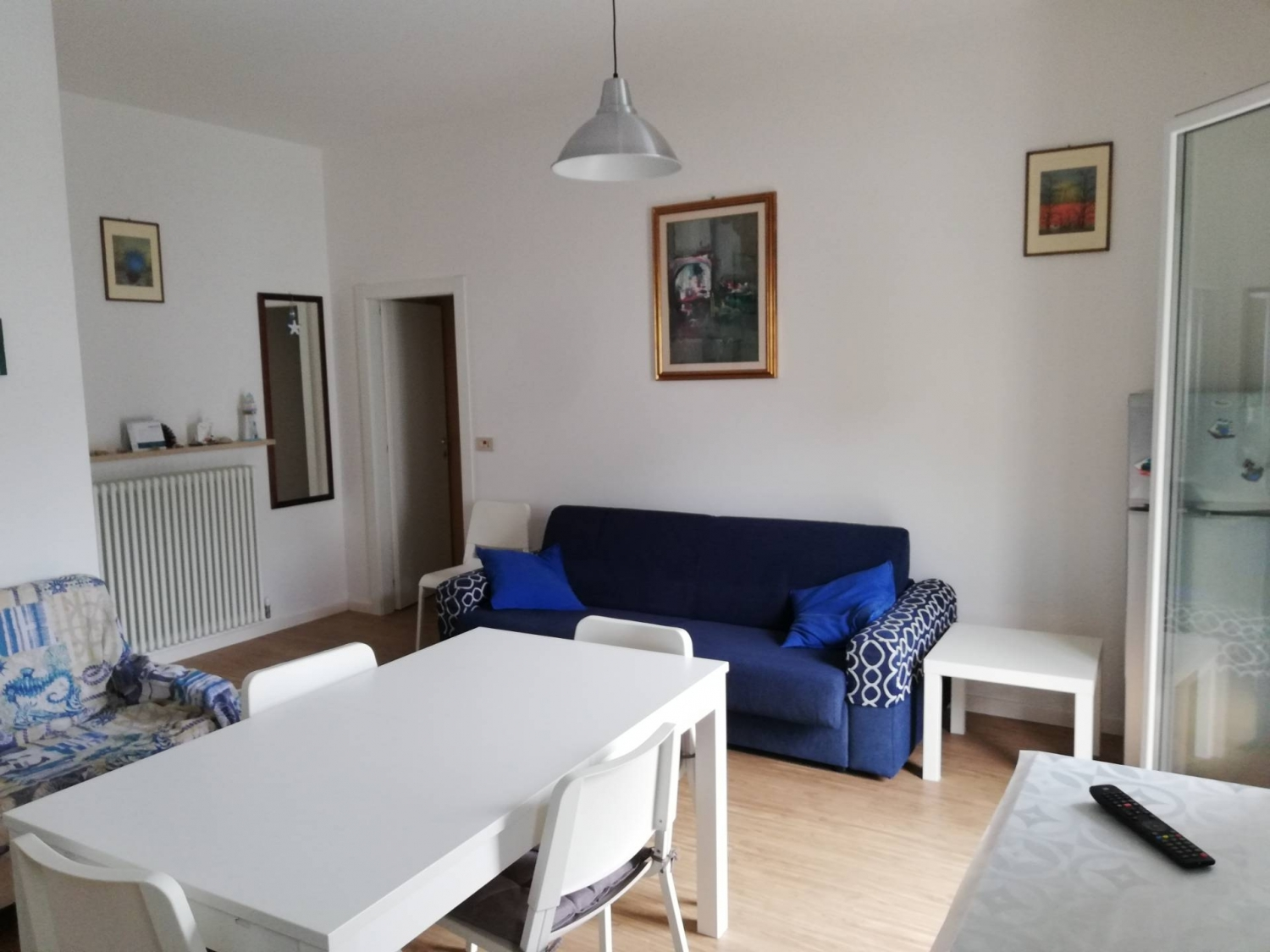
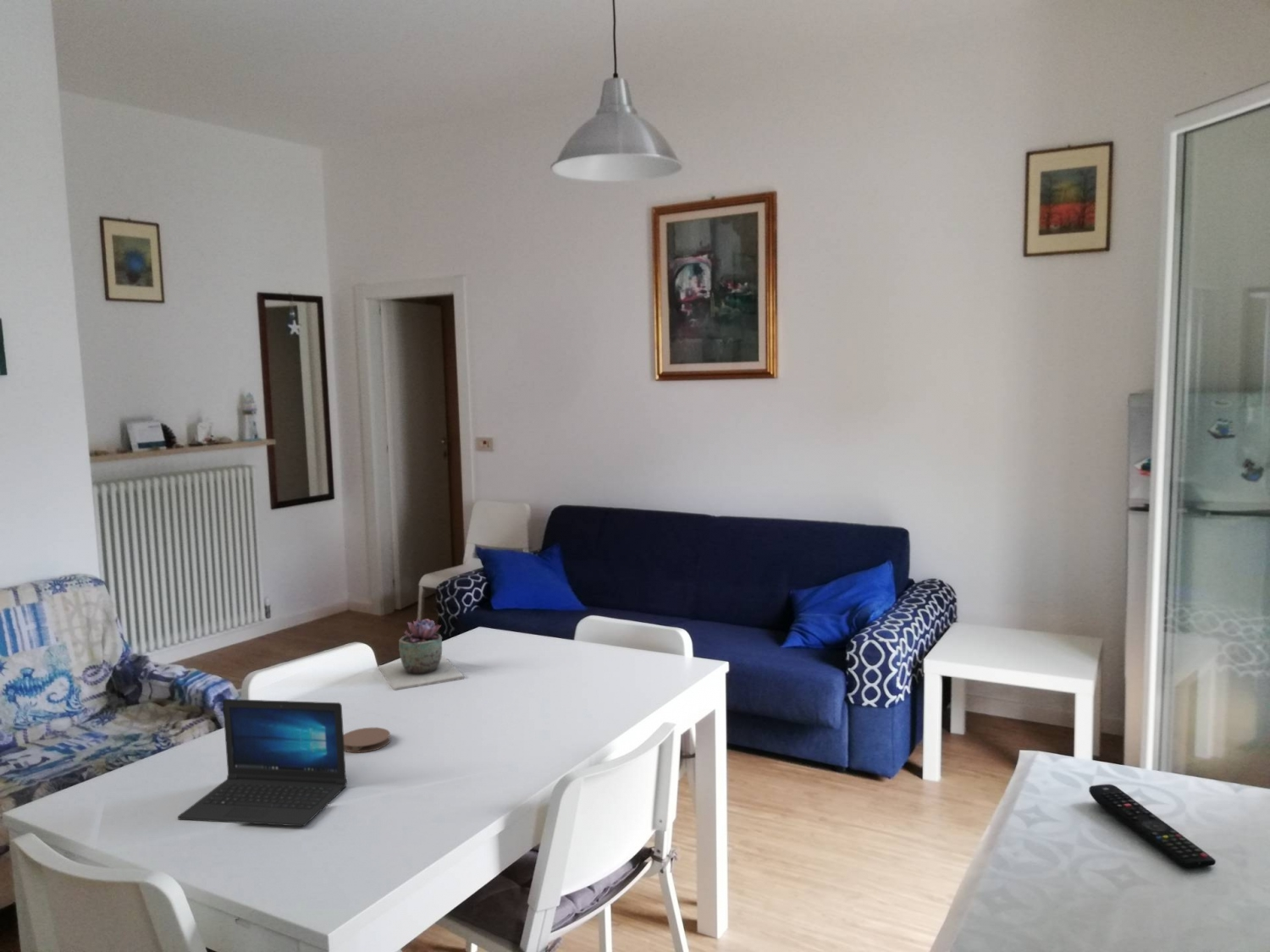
+ succulent plant [378,618,465,691]
+ laptop [177,698,348,827]
+ coaster [344,727,391,754]
